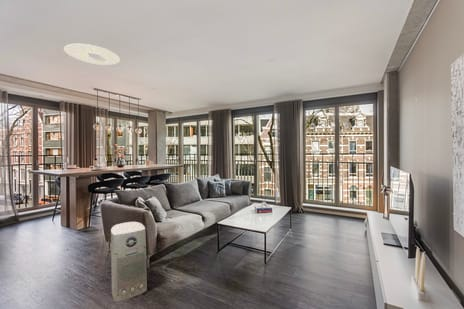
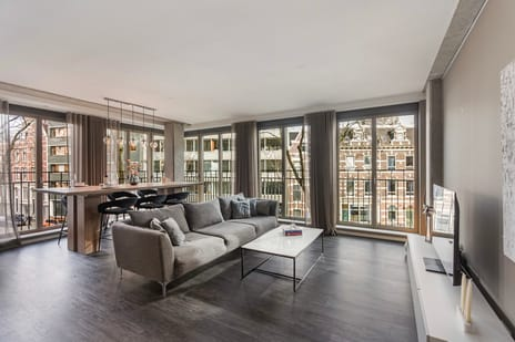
- ceiling light [63,43,121,66]
- air purifier [110,221,148,303]
